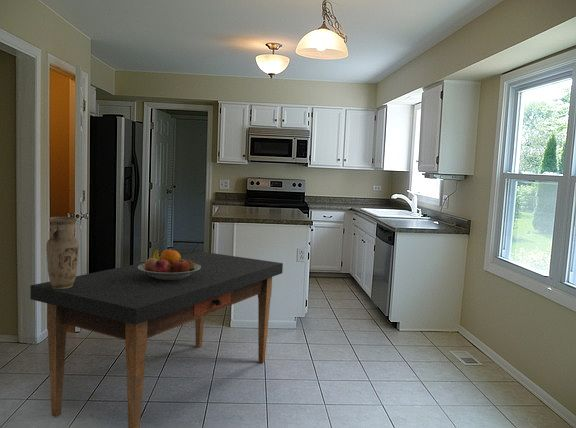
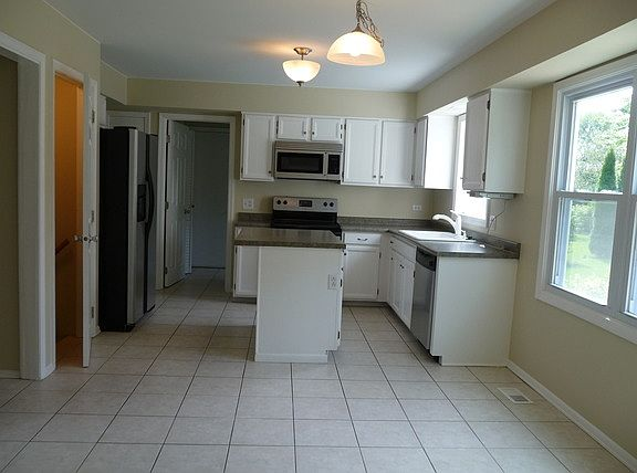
- dining table [29,251,284,428]
- vase [45,216,80,289]
- fruit bowl [138,248,201,280]
